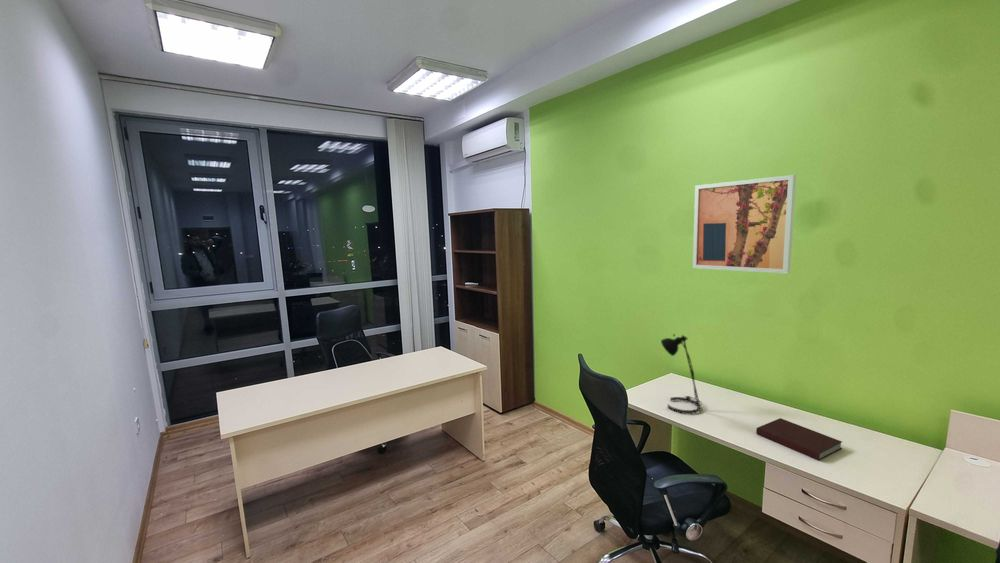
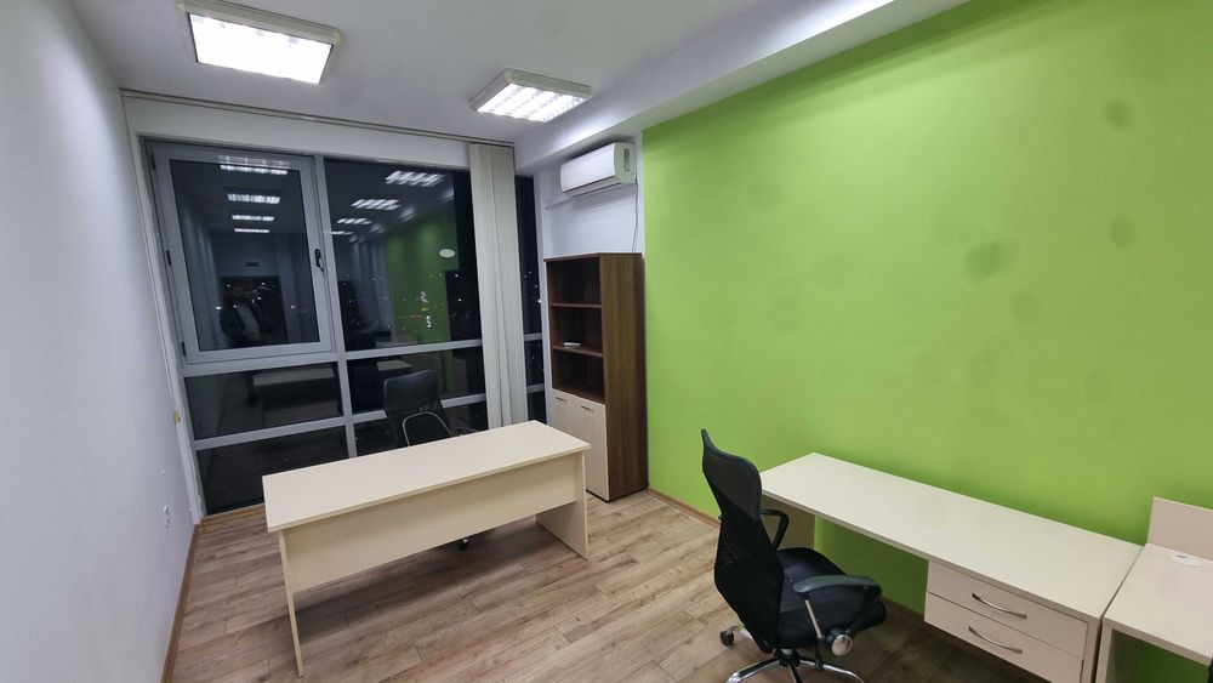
- desk lamp [660,333,703,415]
- wall art [692,174,797,275]
- notebook [755,417,843,462]
